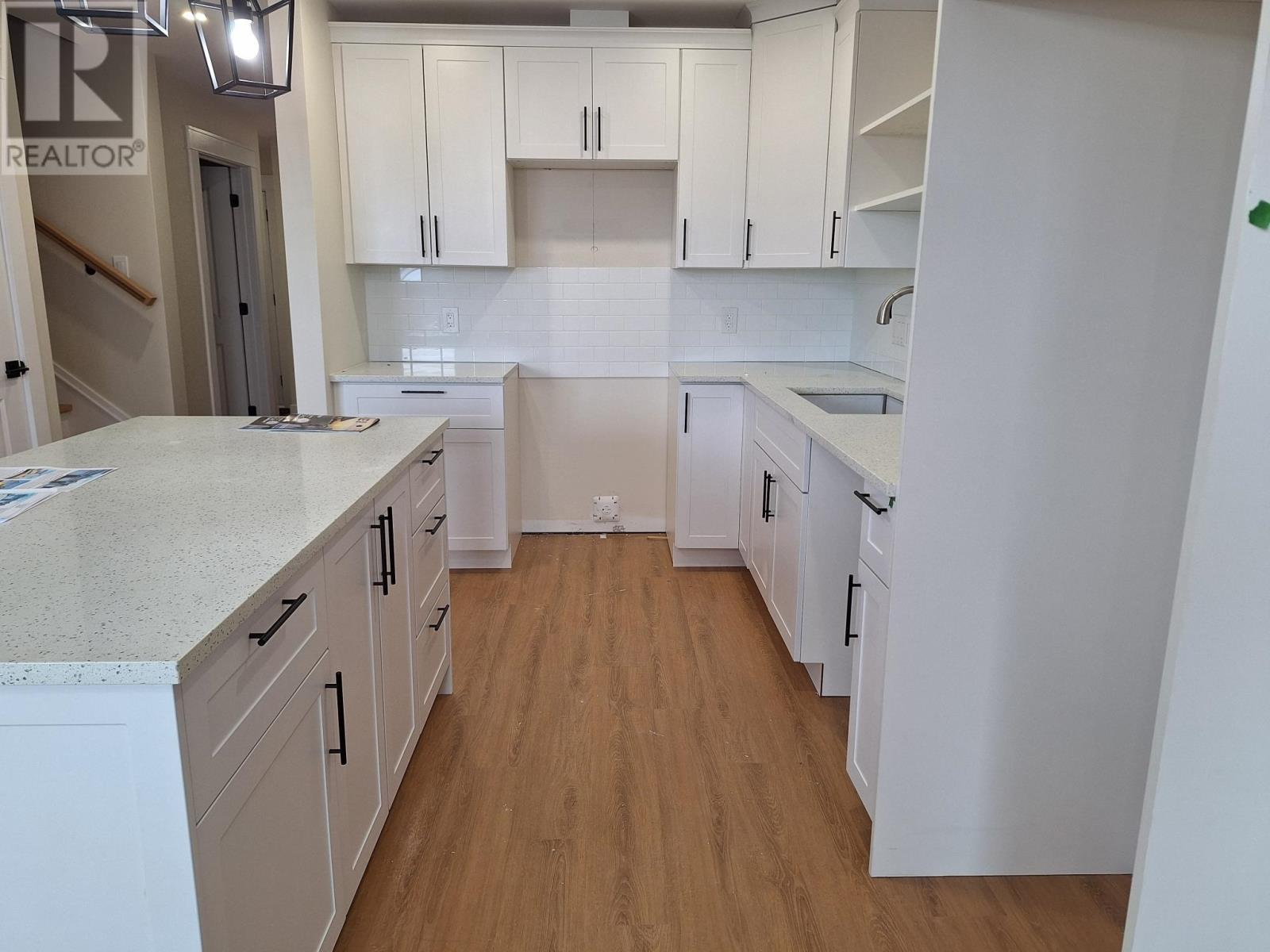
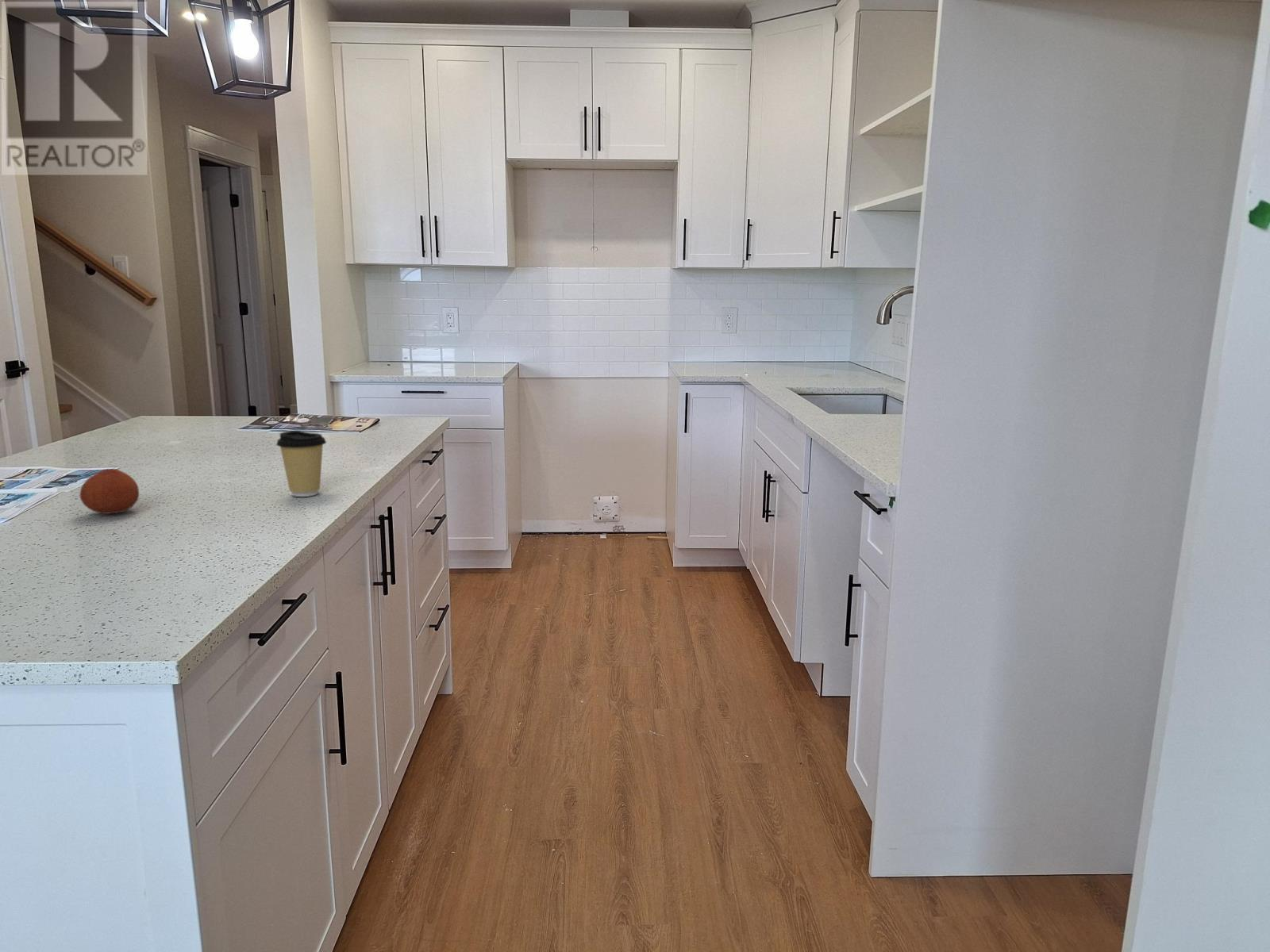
+ fruit [79,468,140,515]
+ coffee cup [275,430,327,497]
